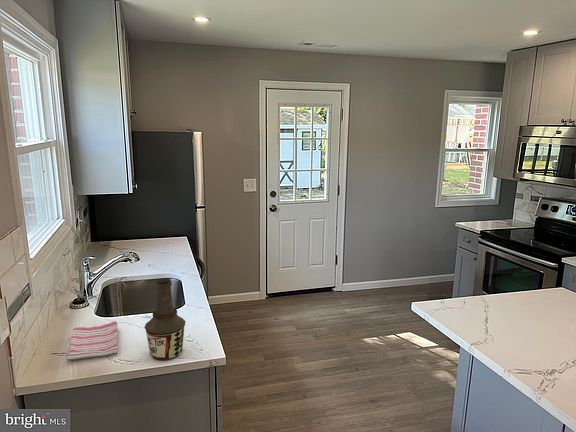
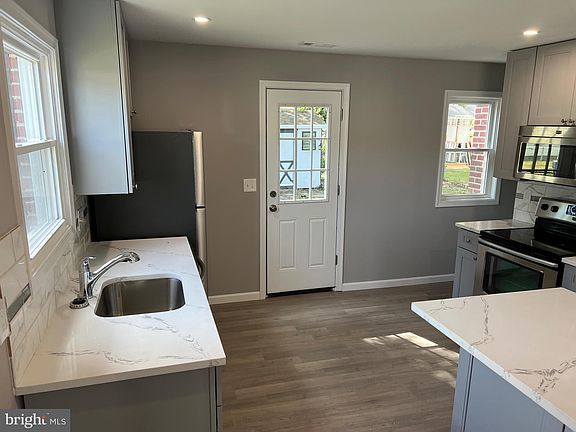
- dish towel [66,320,119,361]
- bottle [144,277,186,361]
